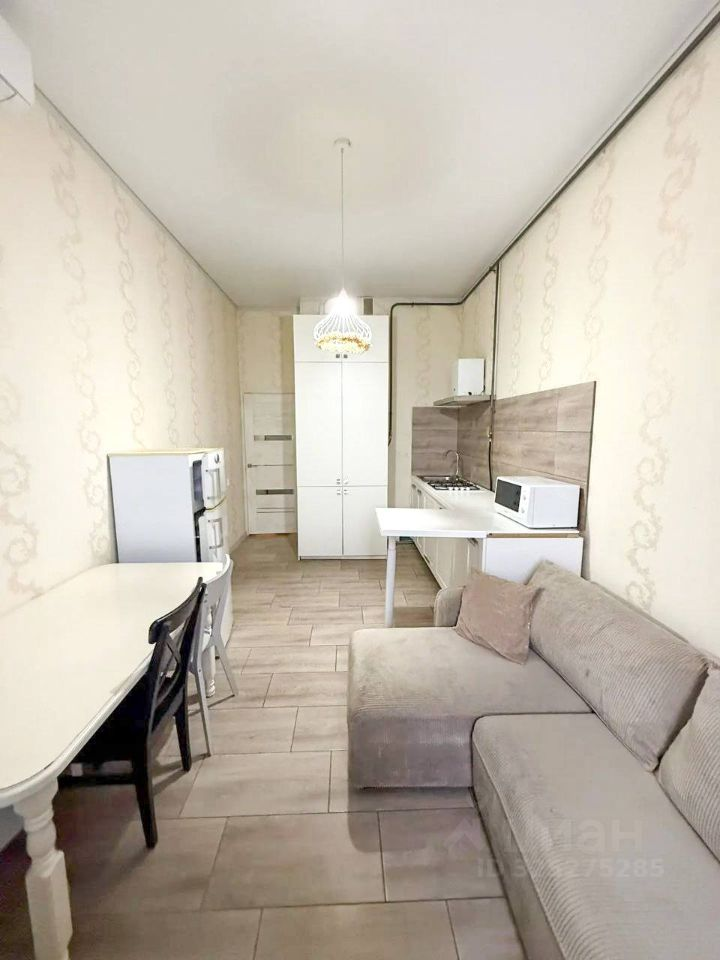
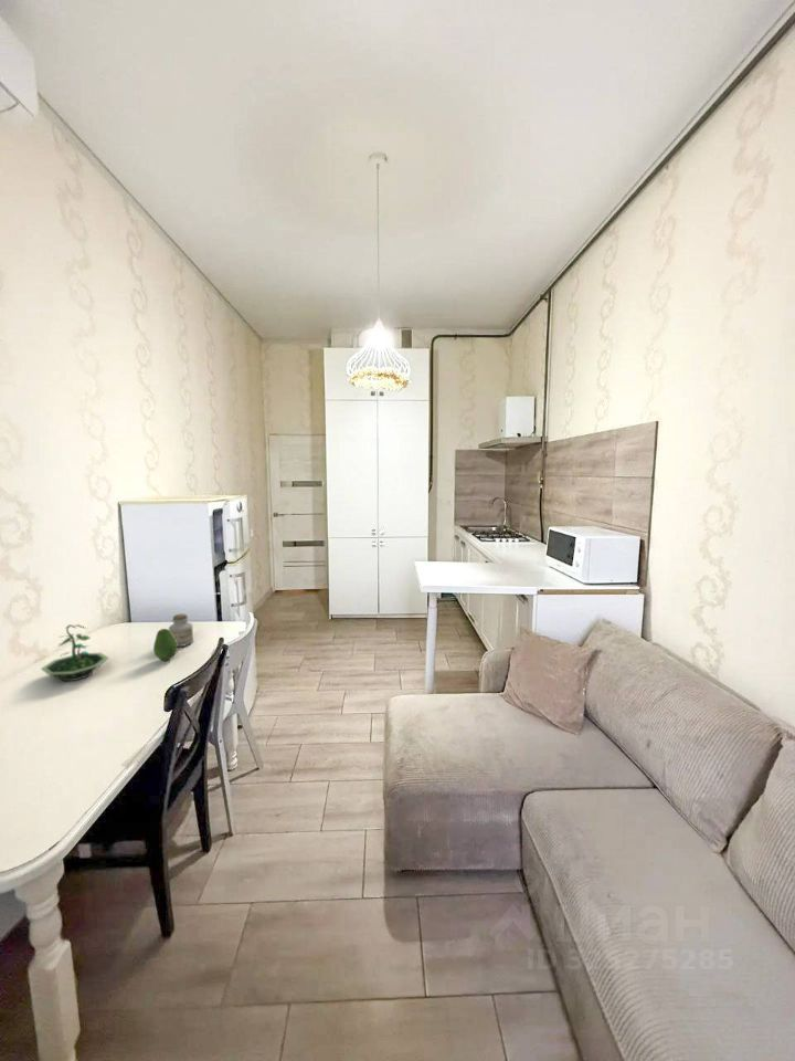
+ jar [168,613,194,648]
+ terrarium [40,623,109,682]
+ fruit [152,628,178,661]
